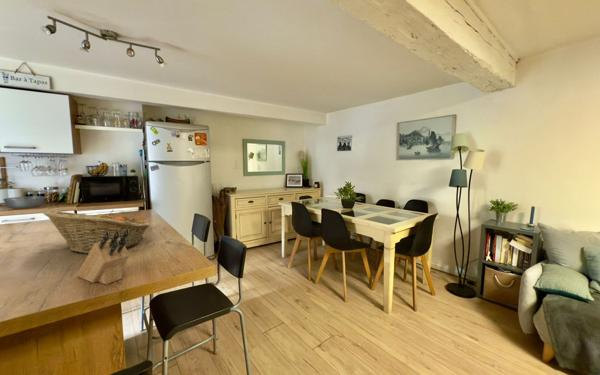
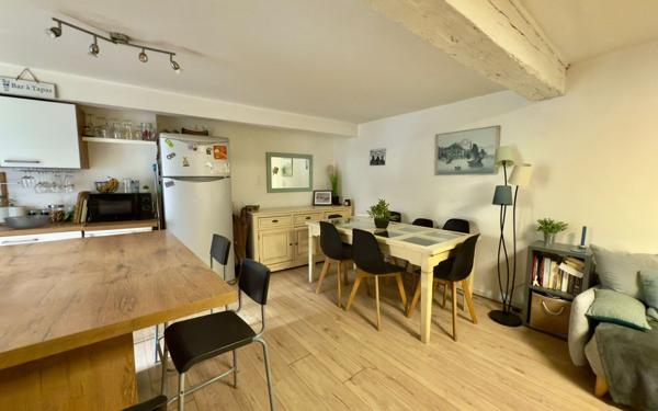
- fruit basket [42,209,152,255]
- knife block [76,229,131,285]
